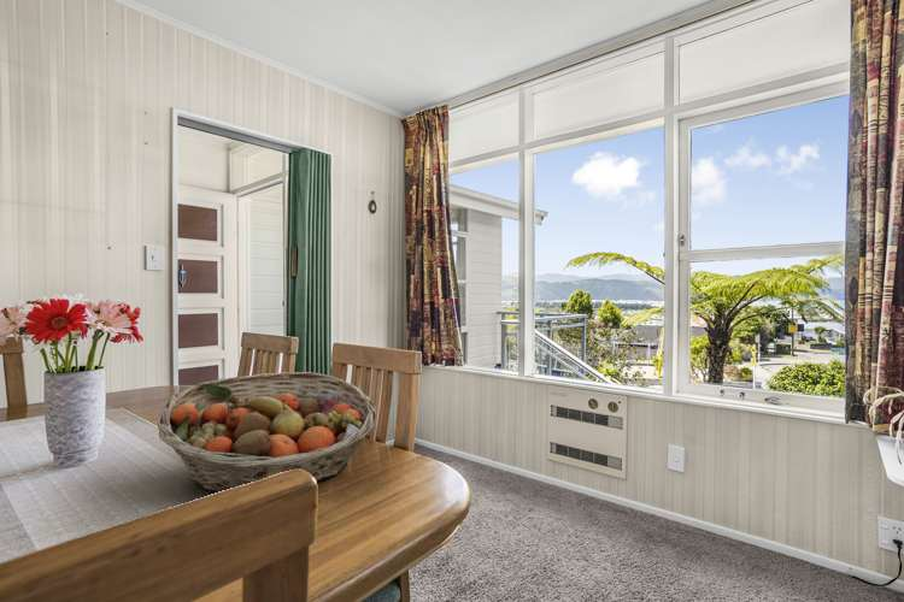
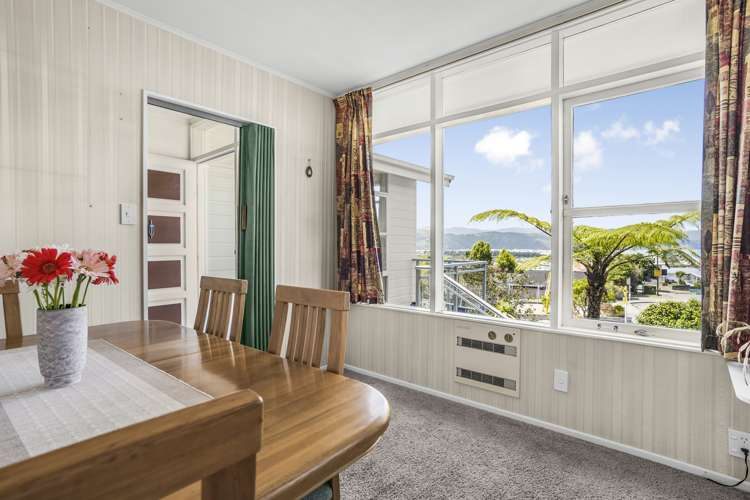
- fruit basket [157,371,377,494]
